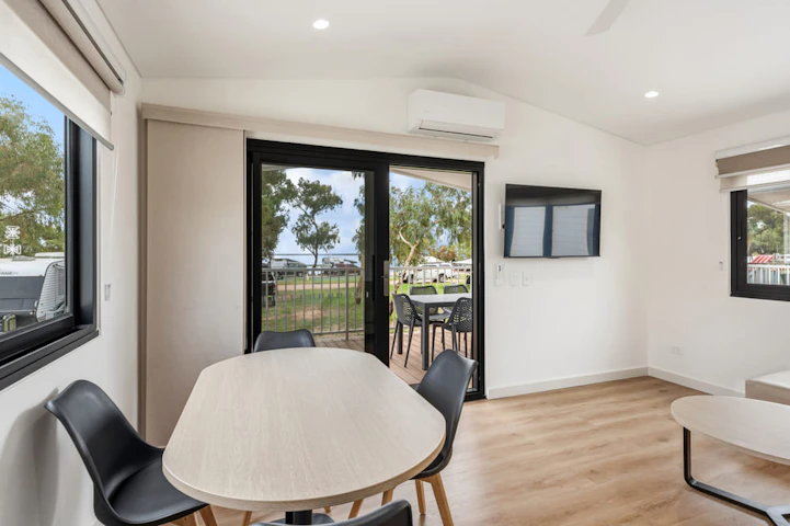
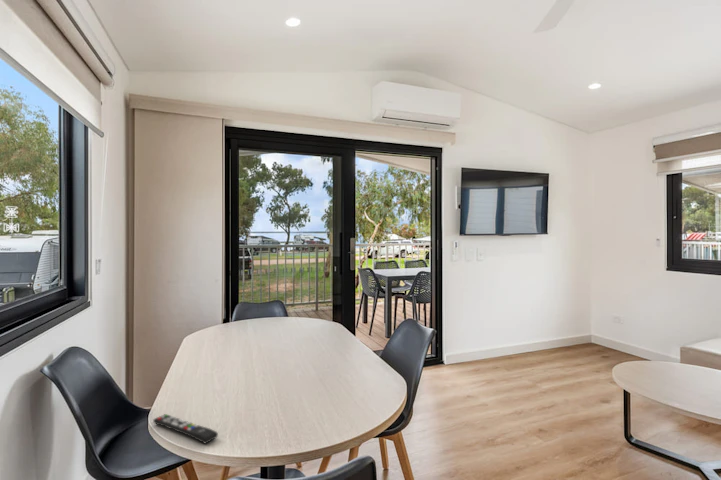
+ remote control [152,413,219,445]
